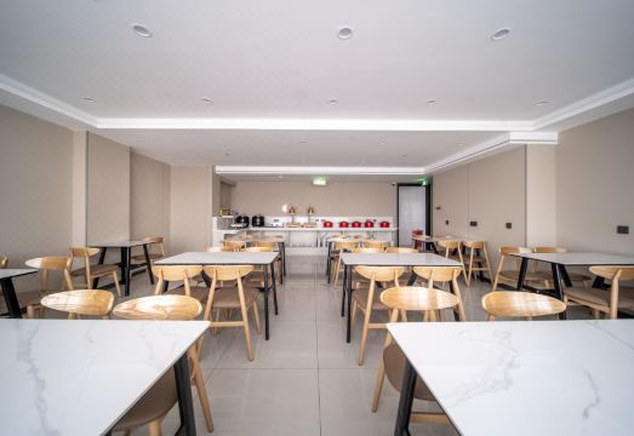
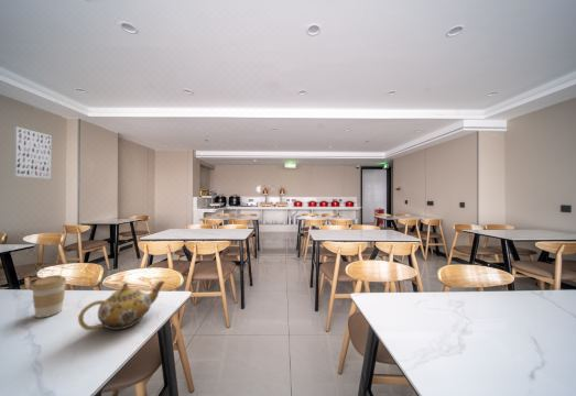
+ wall art [13,125,53,180]
+ coffee cup [30,274,67,319]
+ teapot [77,280,165,331]
